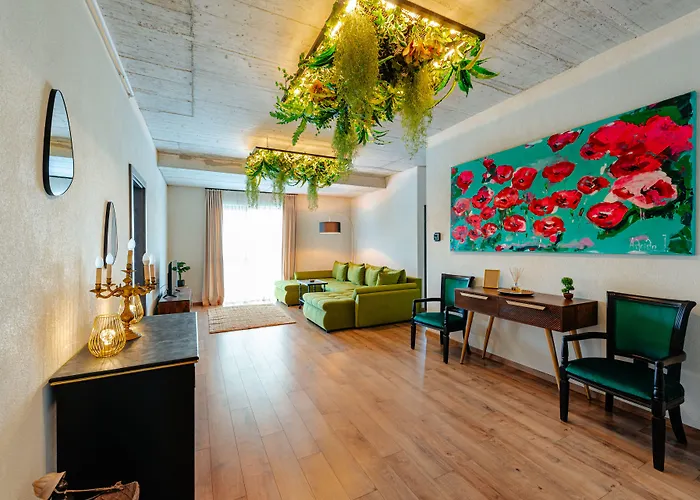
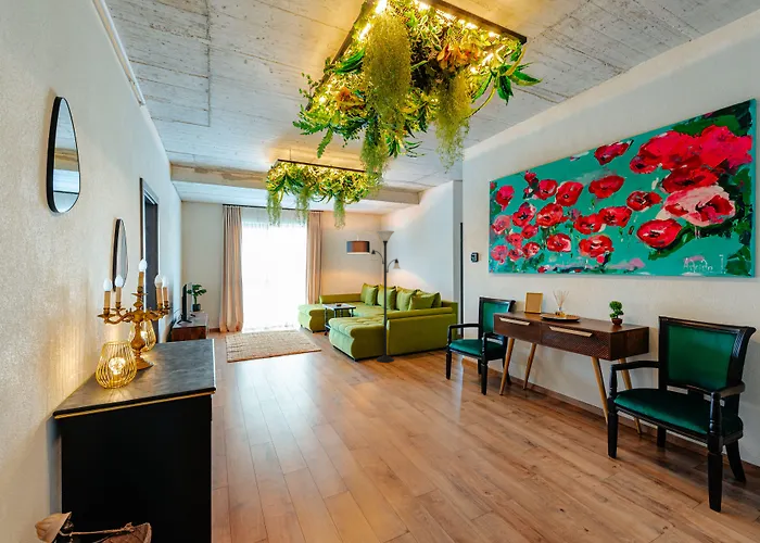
+ floor lamp [368,229,401,364]
